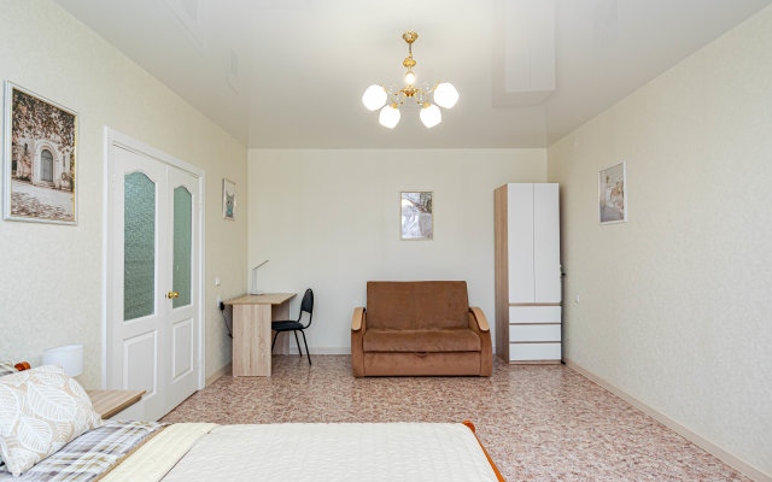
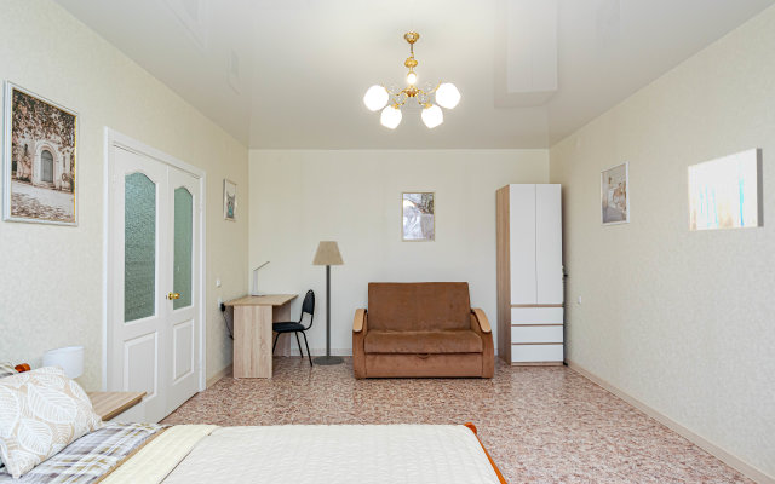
+ floor lamp [311,240,345,367]
+ wall art [687,148,765,232]
